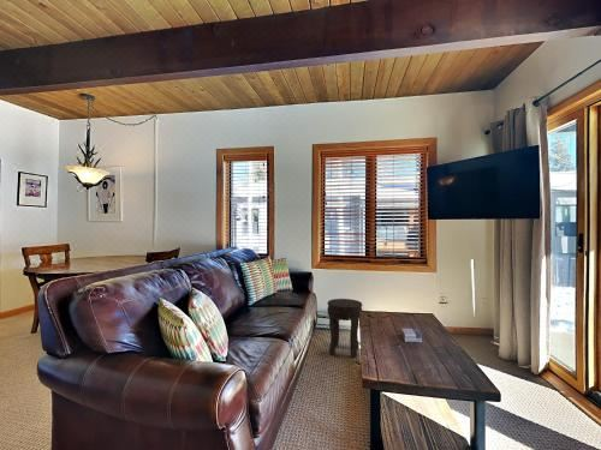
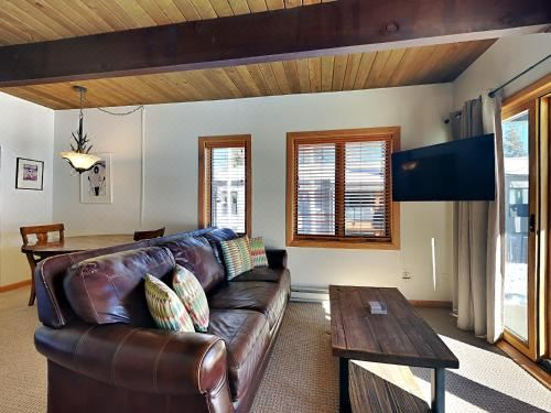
- side table [326,298,363,359]
